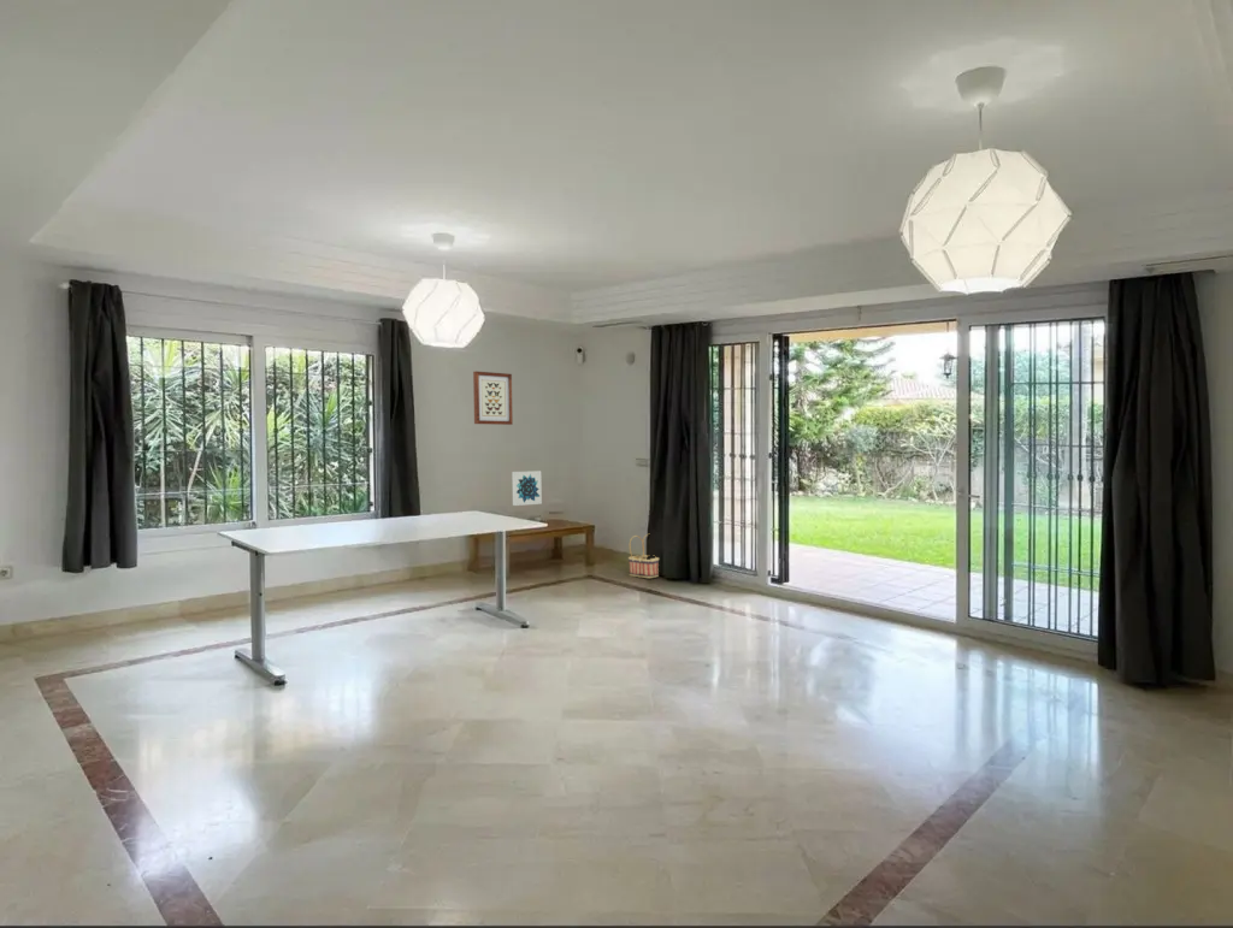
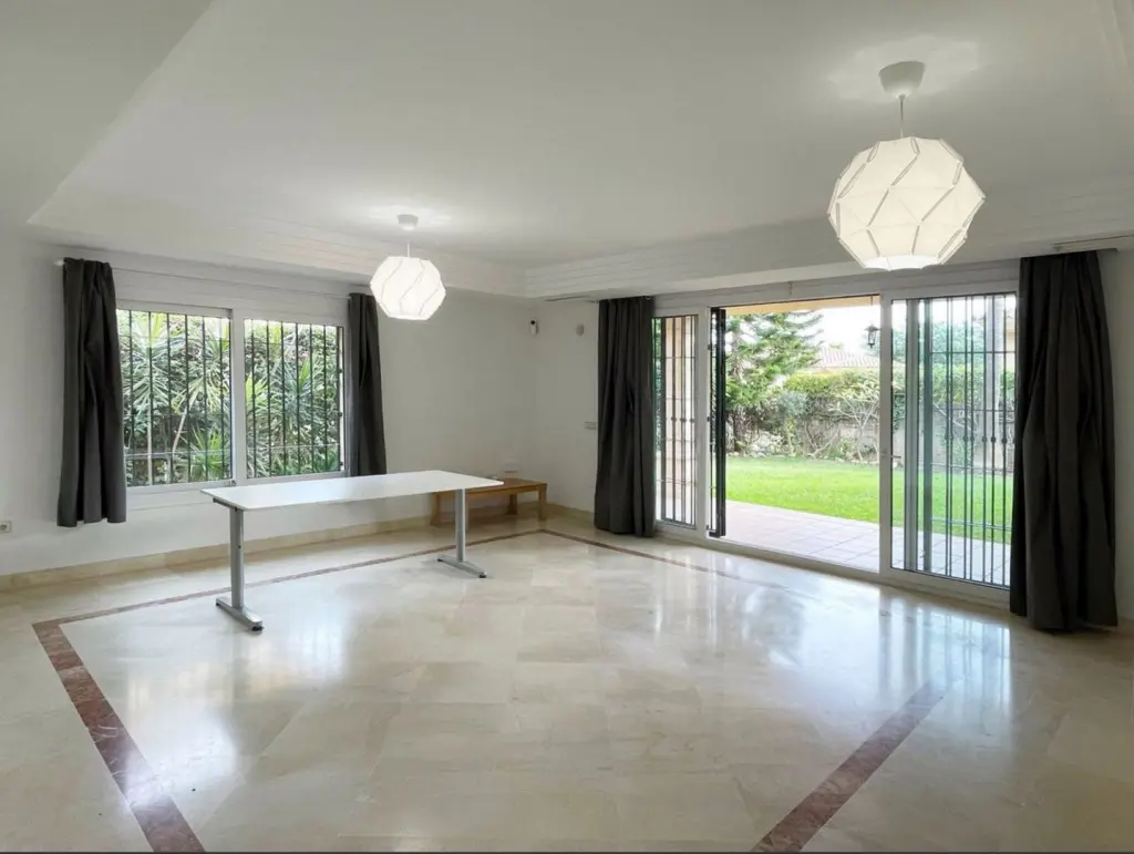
- wall art [511,469,543,507]
- basket [627,533,660,579]
- wall art [472,370,514,426]
